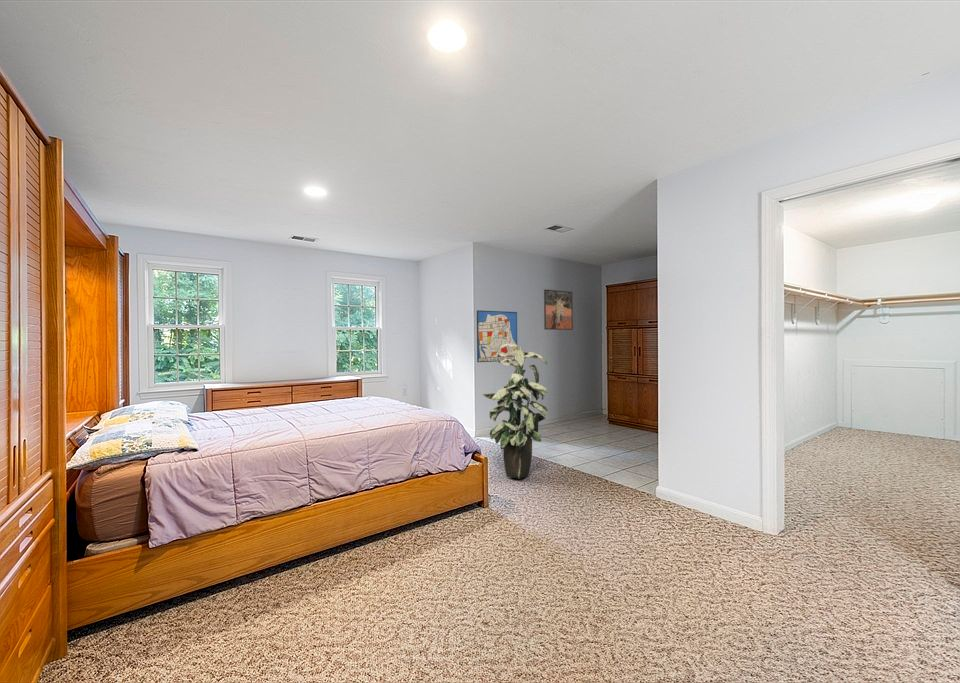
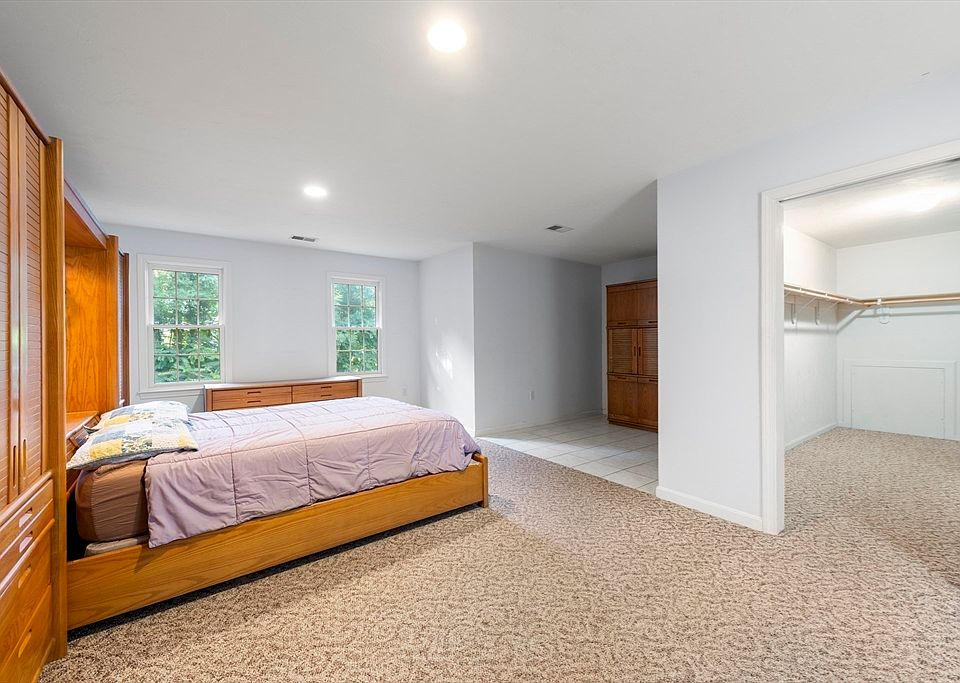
- wall art [476,309,518,363]
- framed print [543,288,574,331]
- indoor plant [482,344,549,479]
